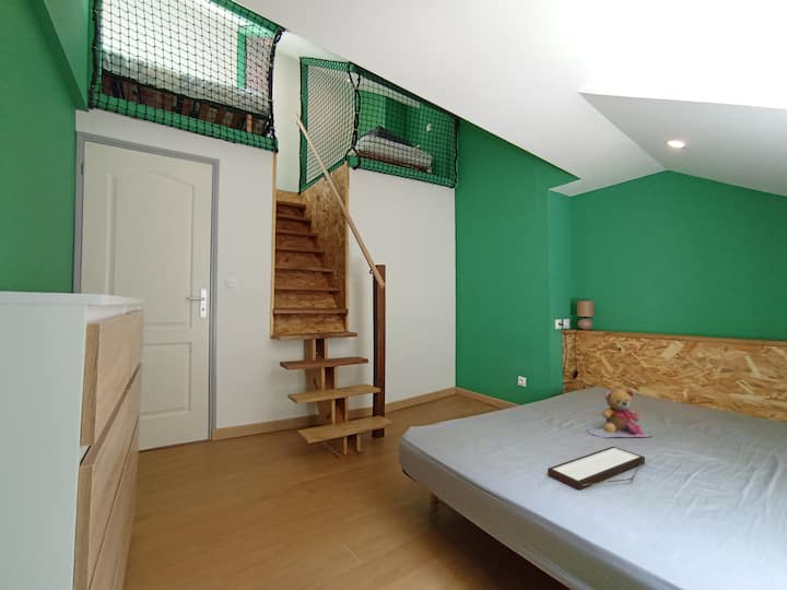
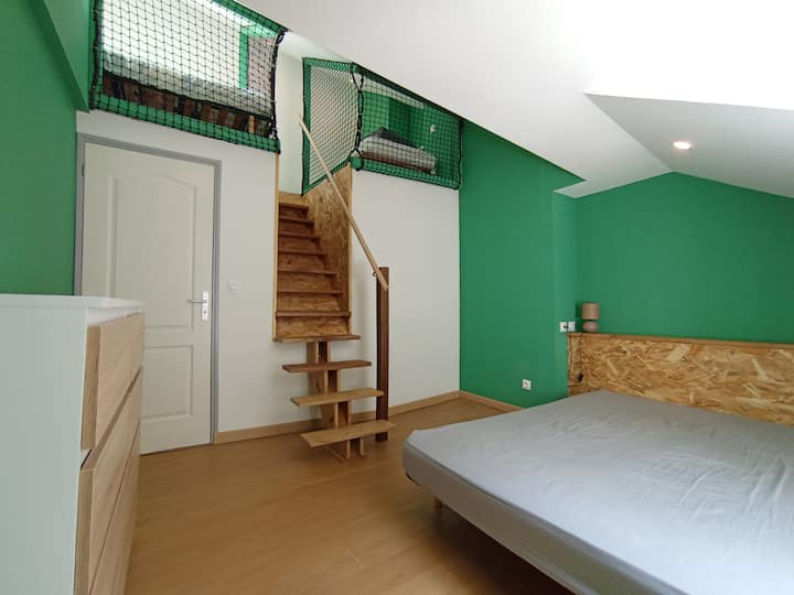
- teddy bear [585,388,653,439]
- tray [547,446,646,491]
